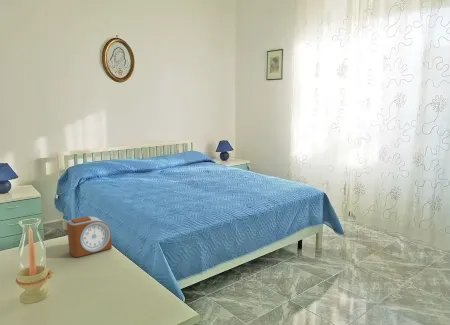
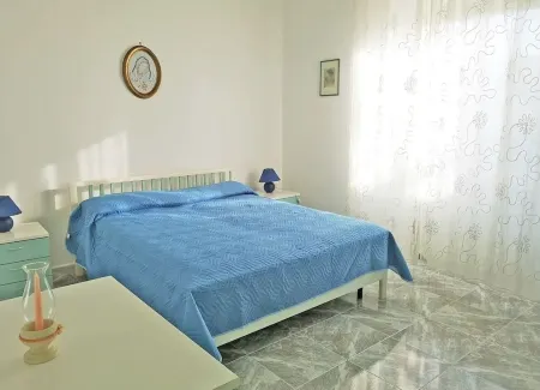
- alarm clock [66,215,113,258]
